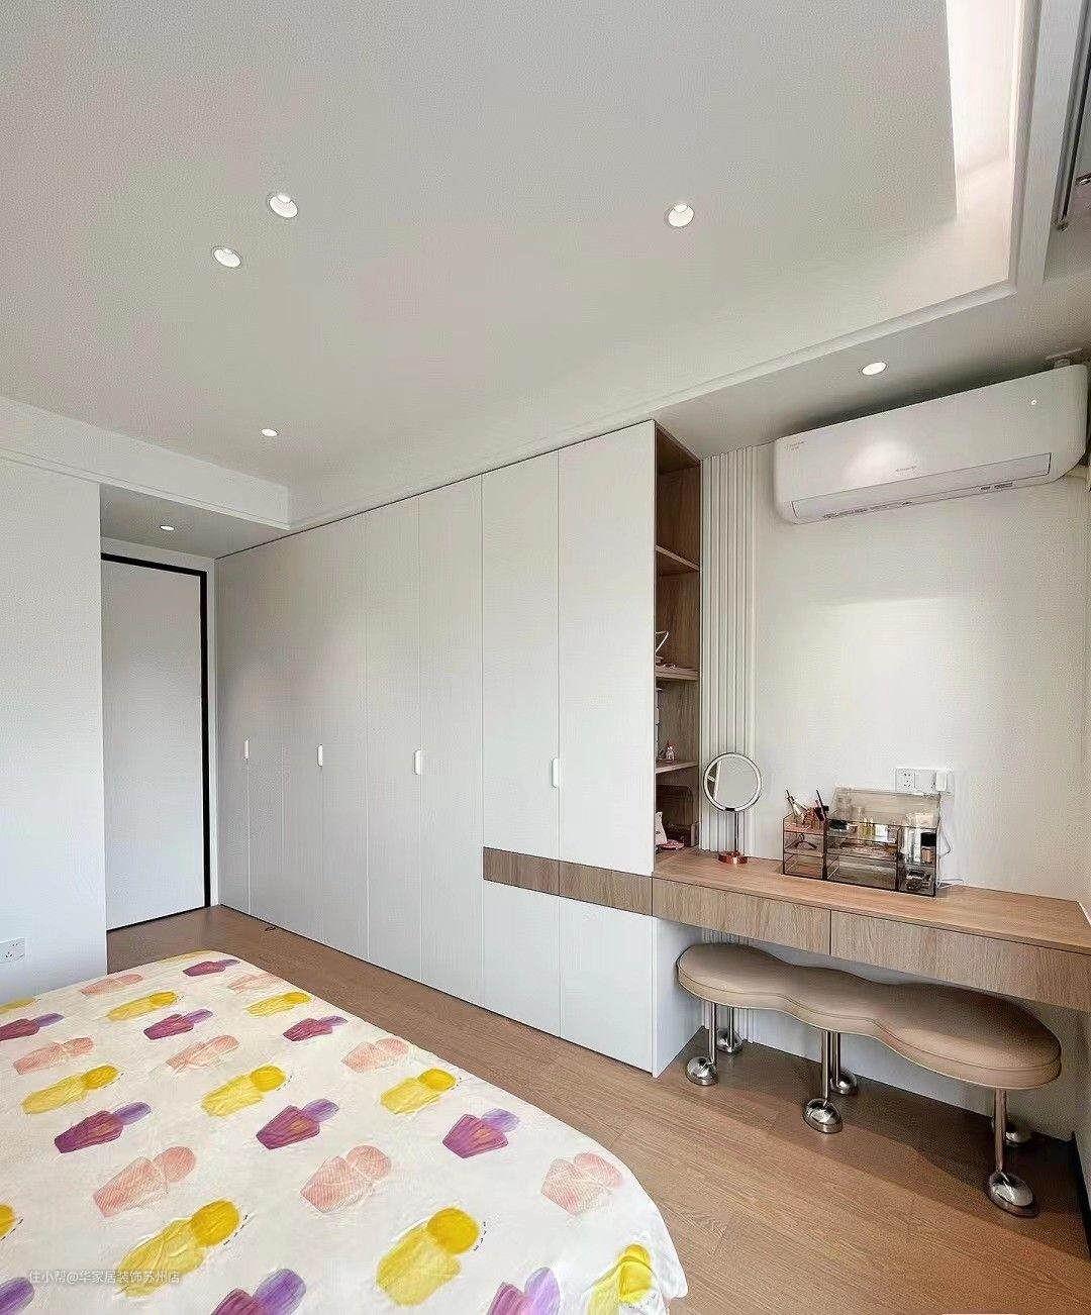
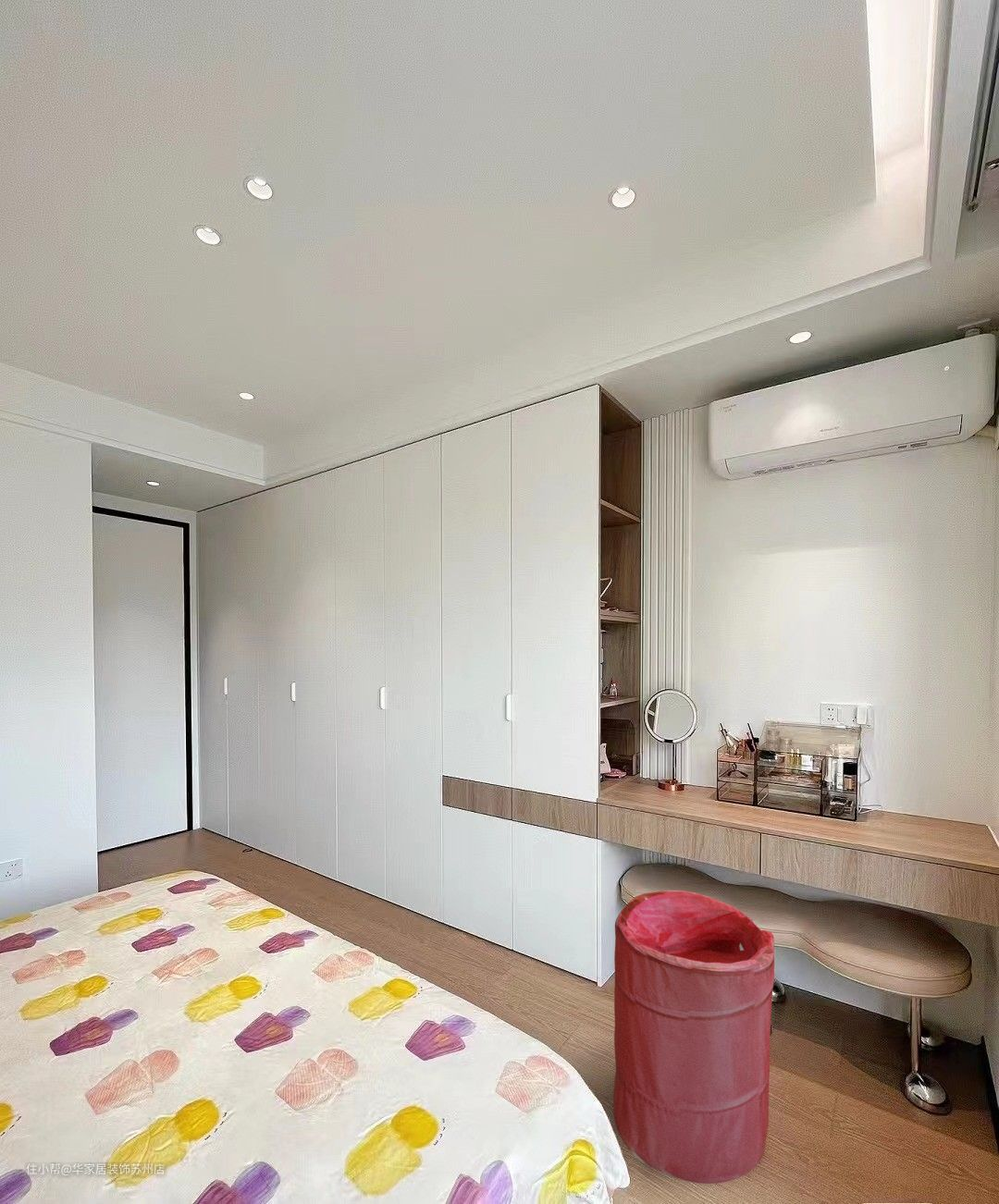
+ laundry hamper [612,890,775,1185]
